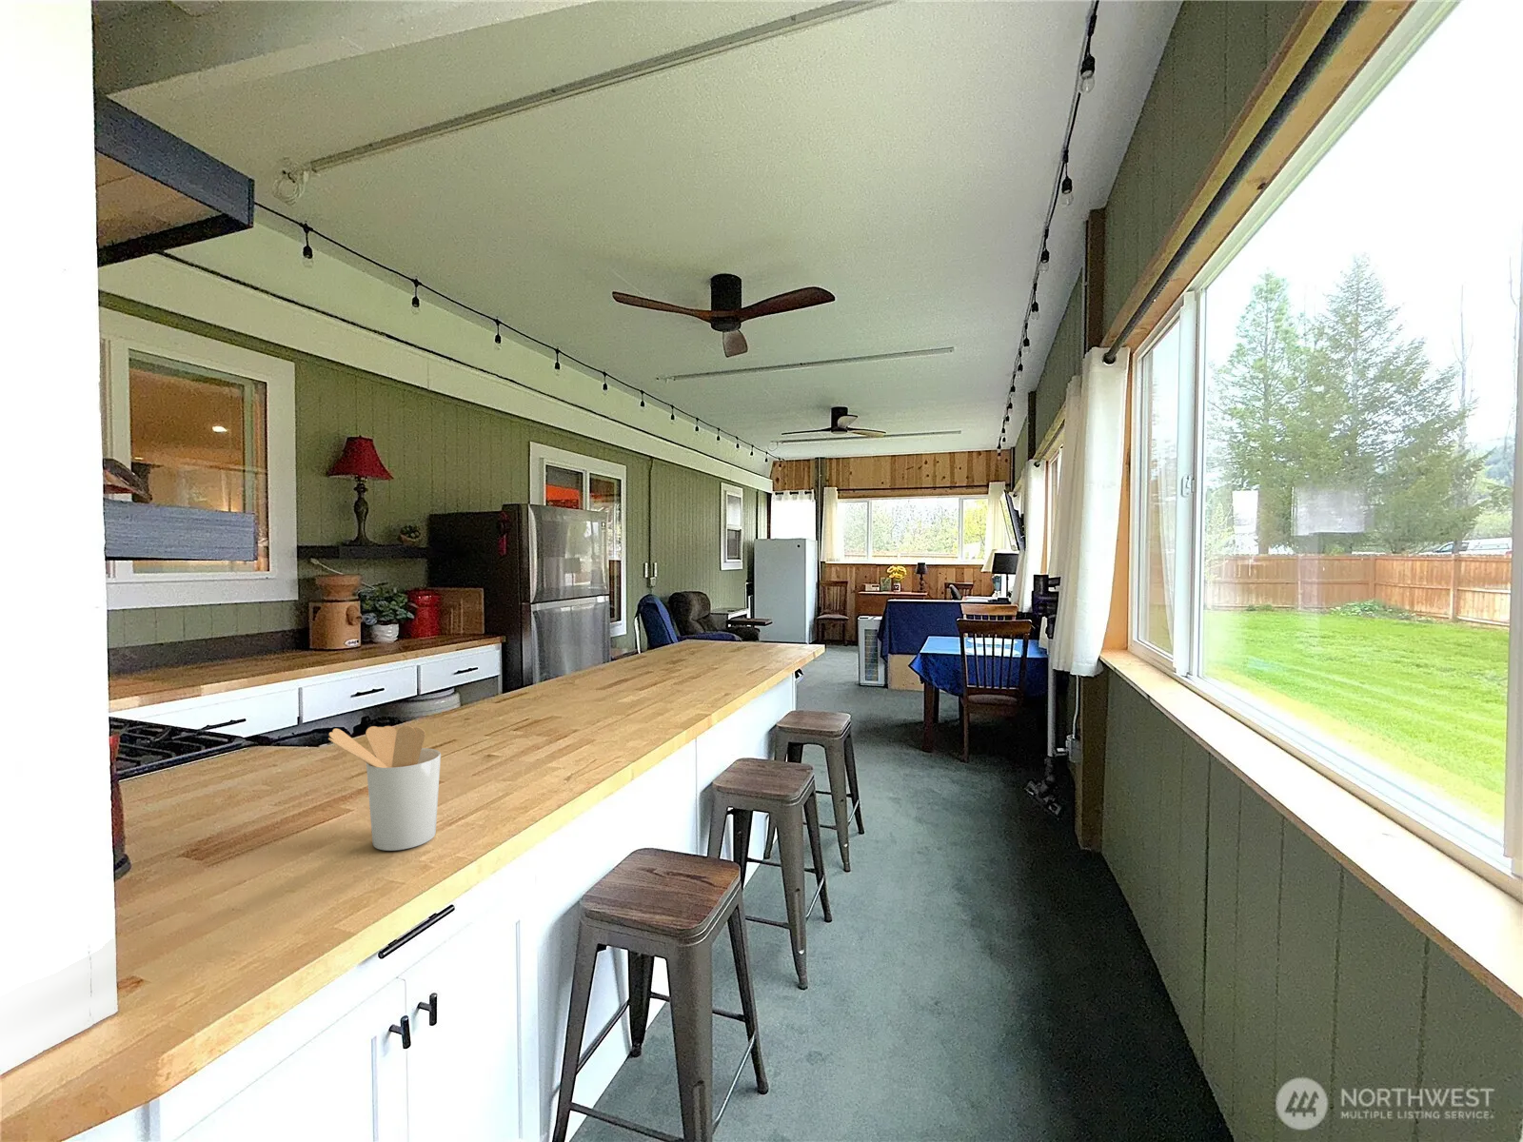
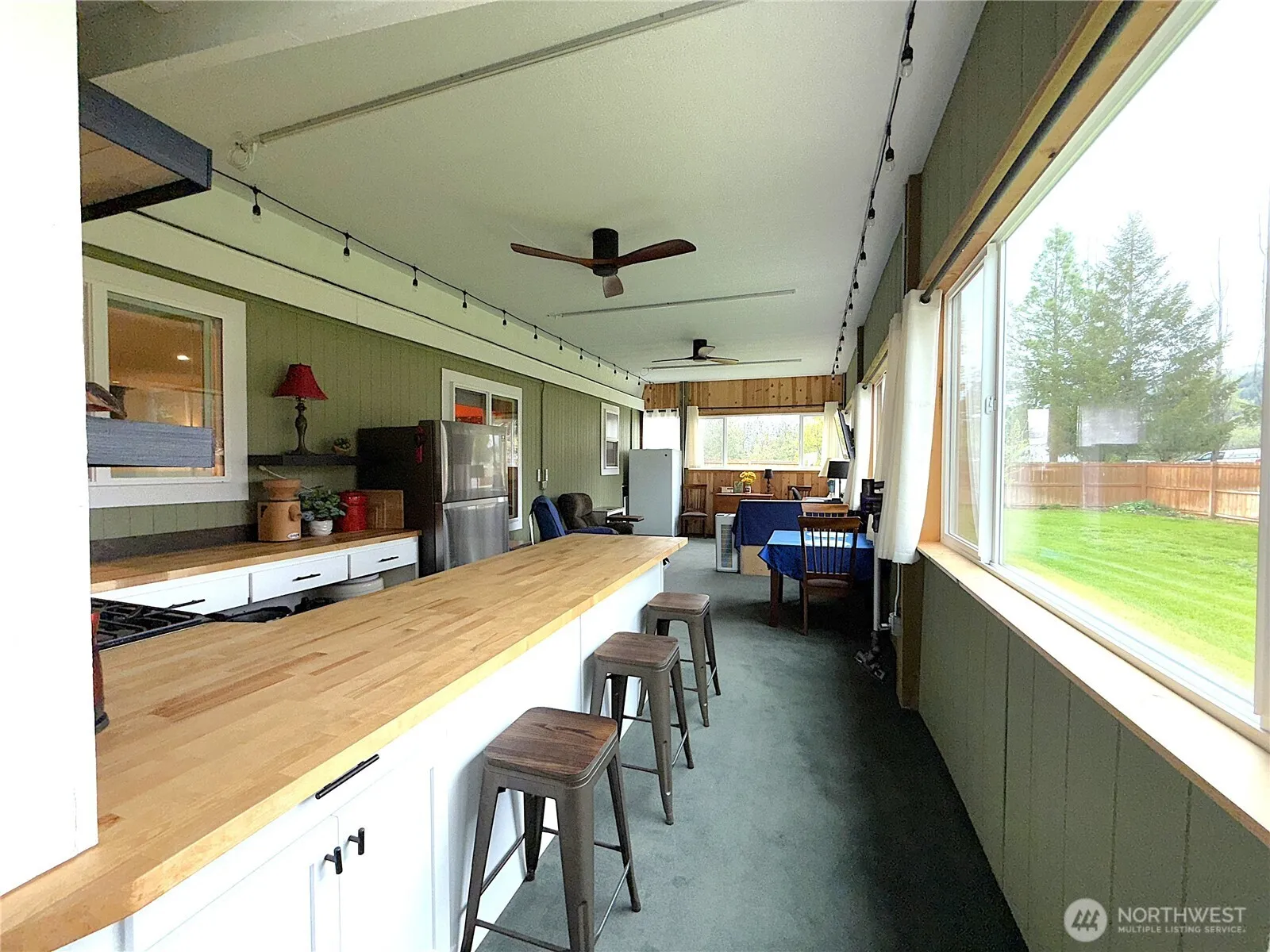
- utensil holder [327,725,441,852]
